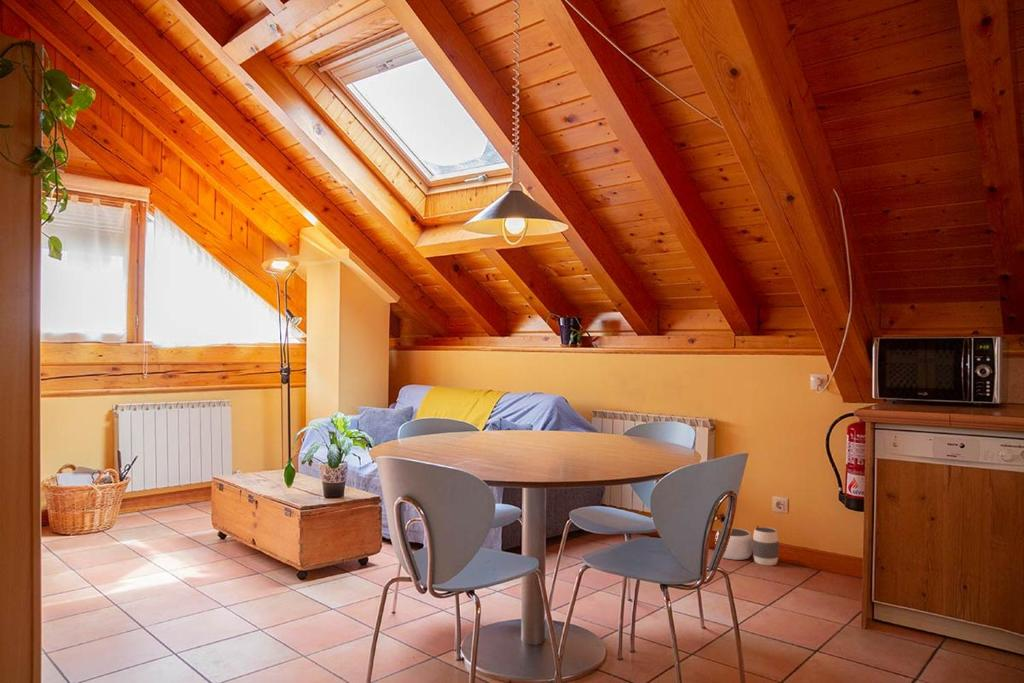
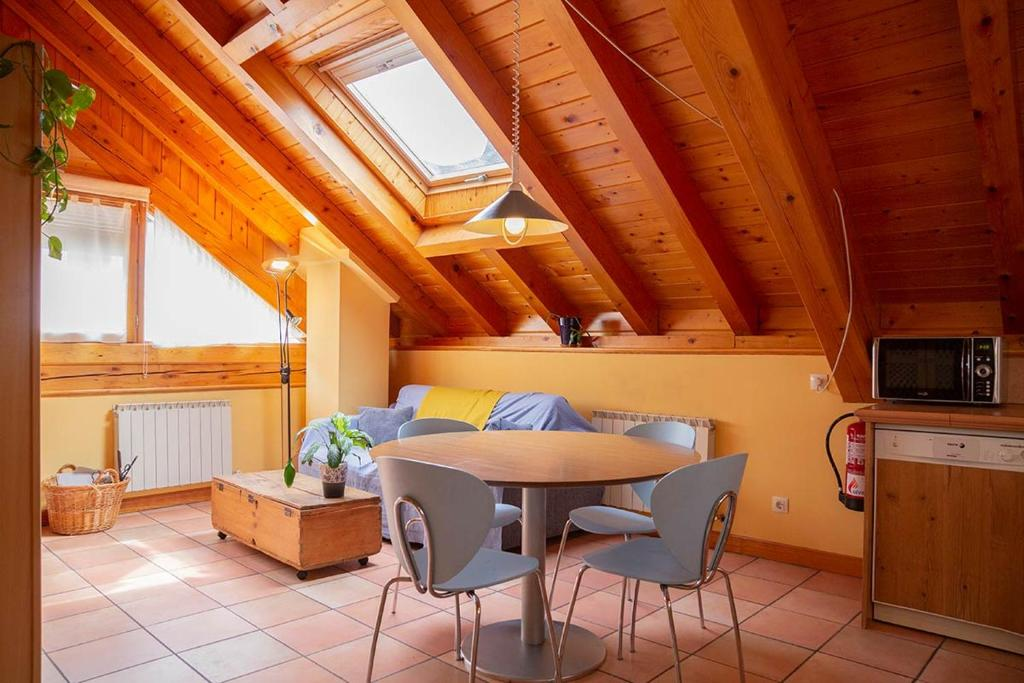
- waste basket [714,525,780,567]
